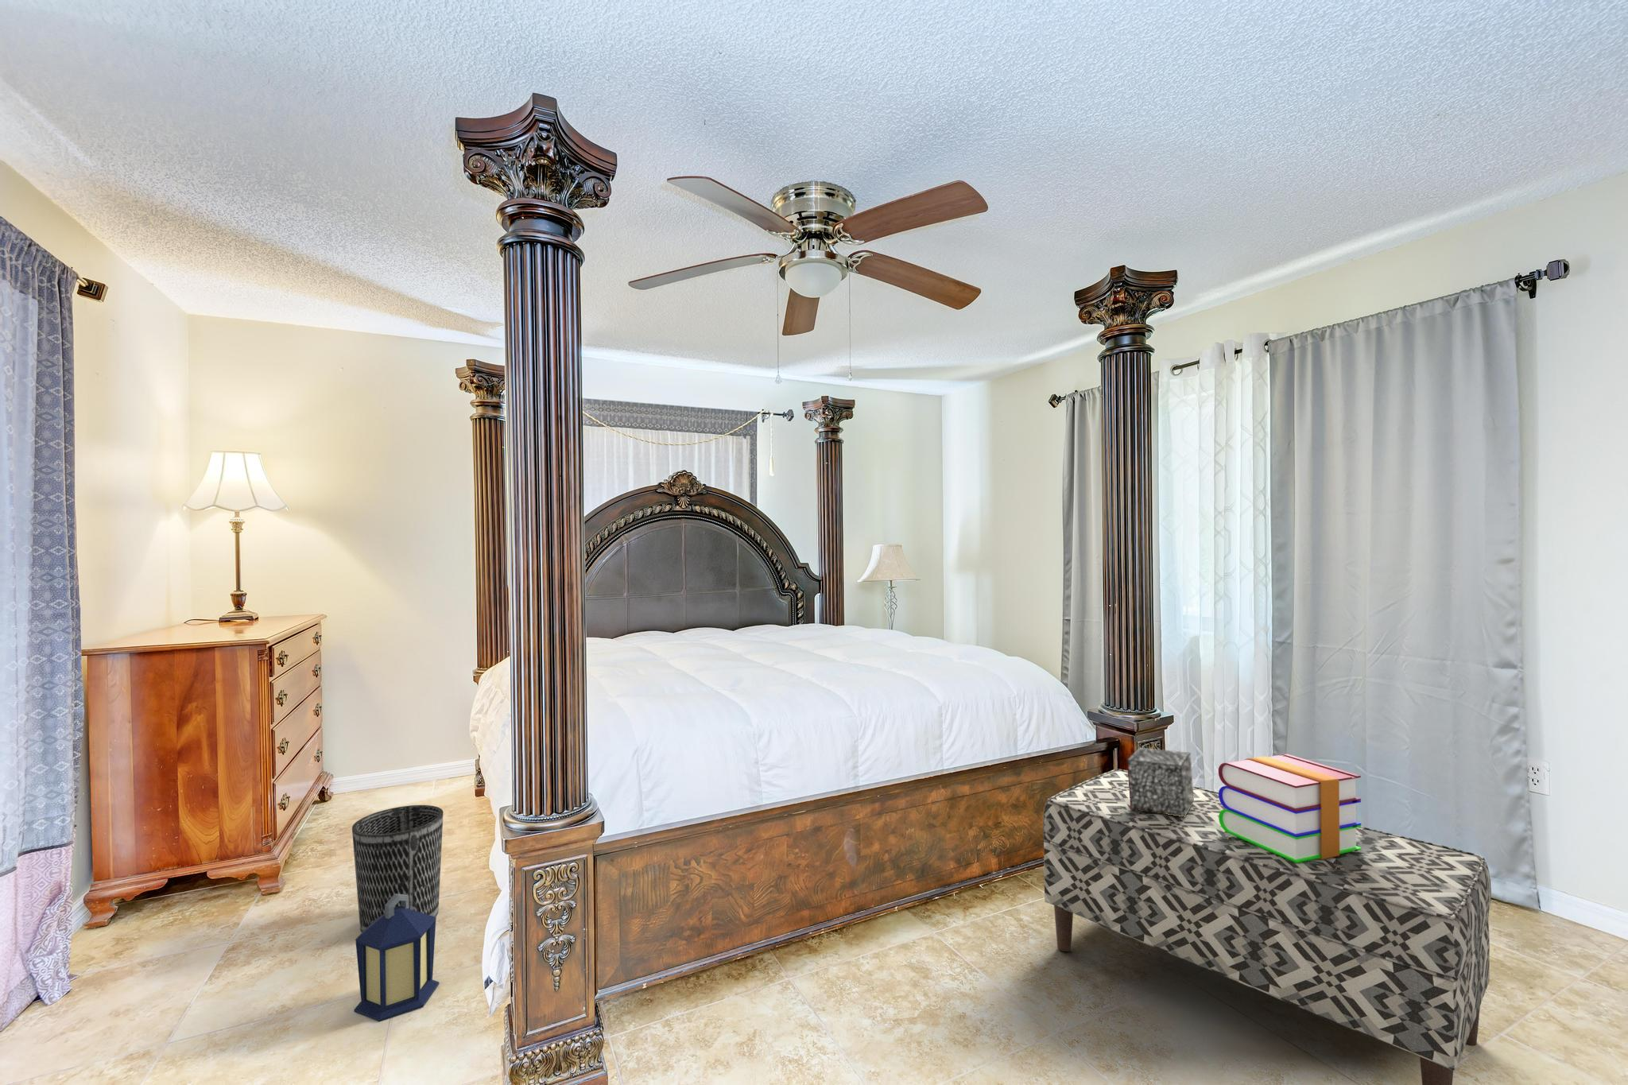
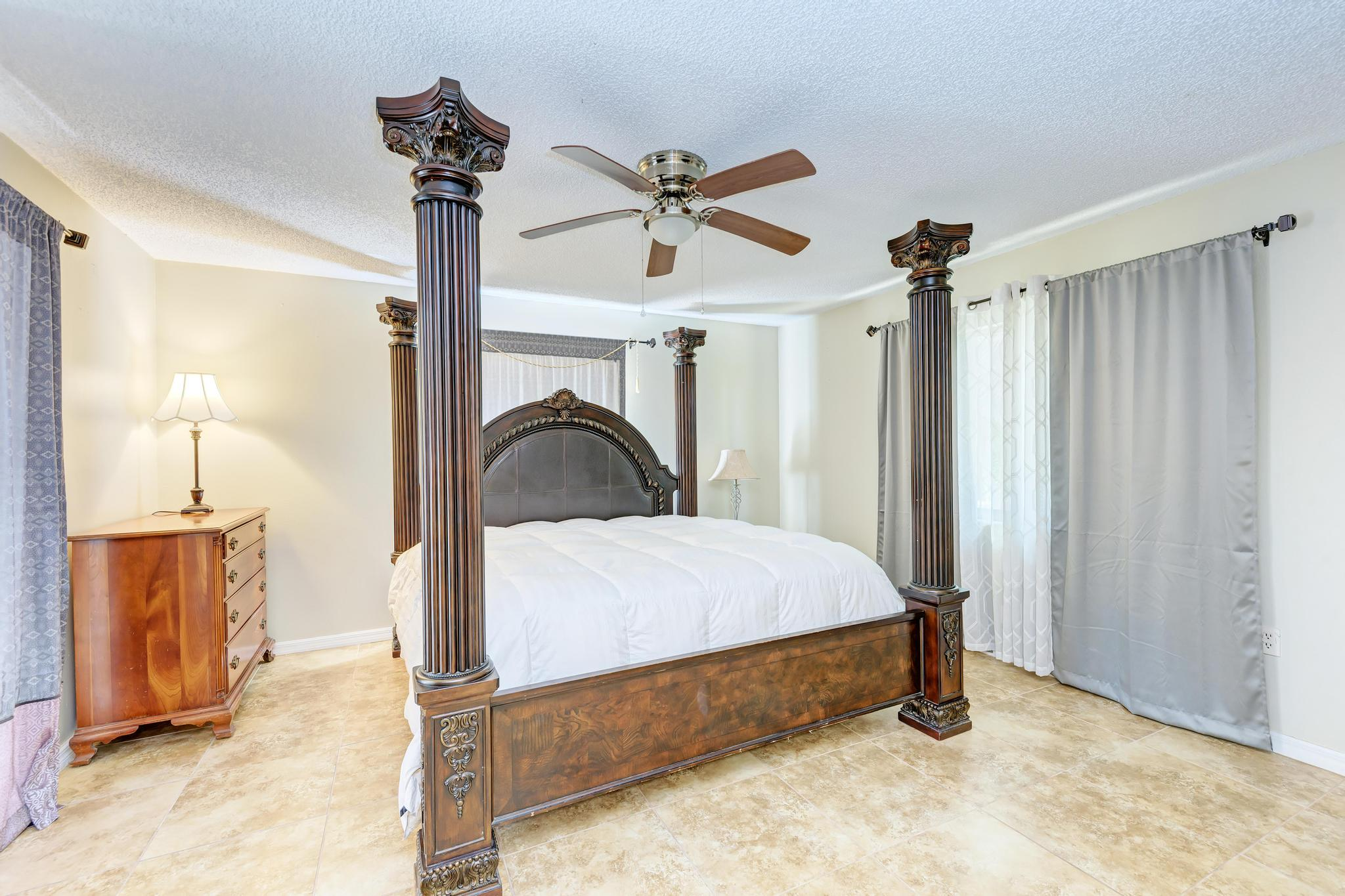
- bench [1042,768,1492,1085]
- books [1218,753,1362,863]
- decorative box [1127,747,1193,816]
- lantern [353,894,439,1022]
- wastebasket [351,804,444,934]
